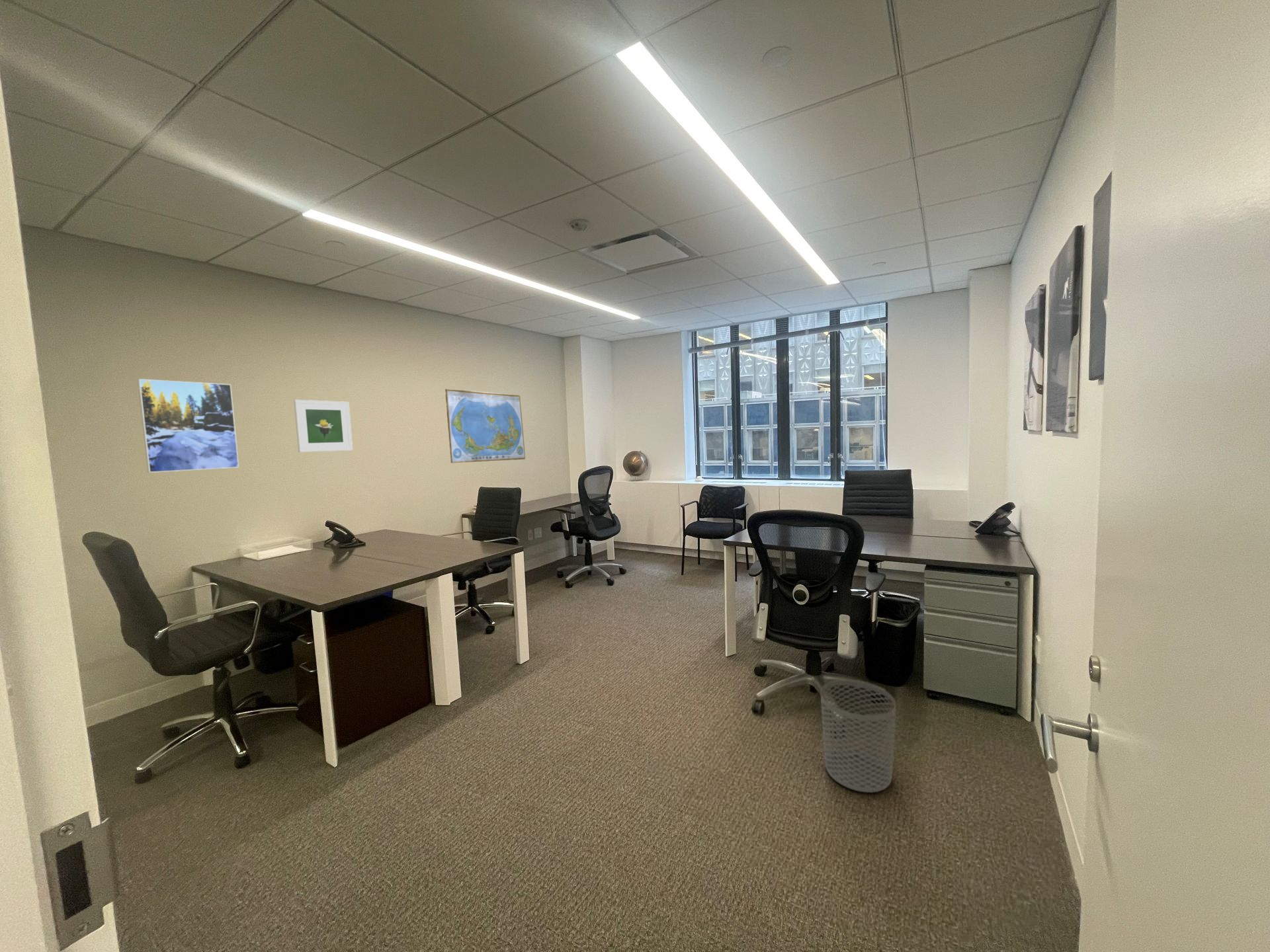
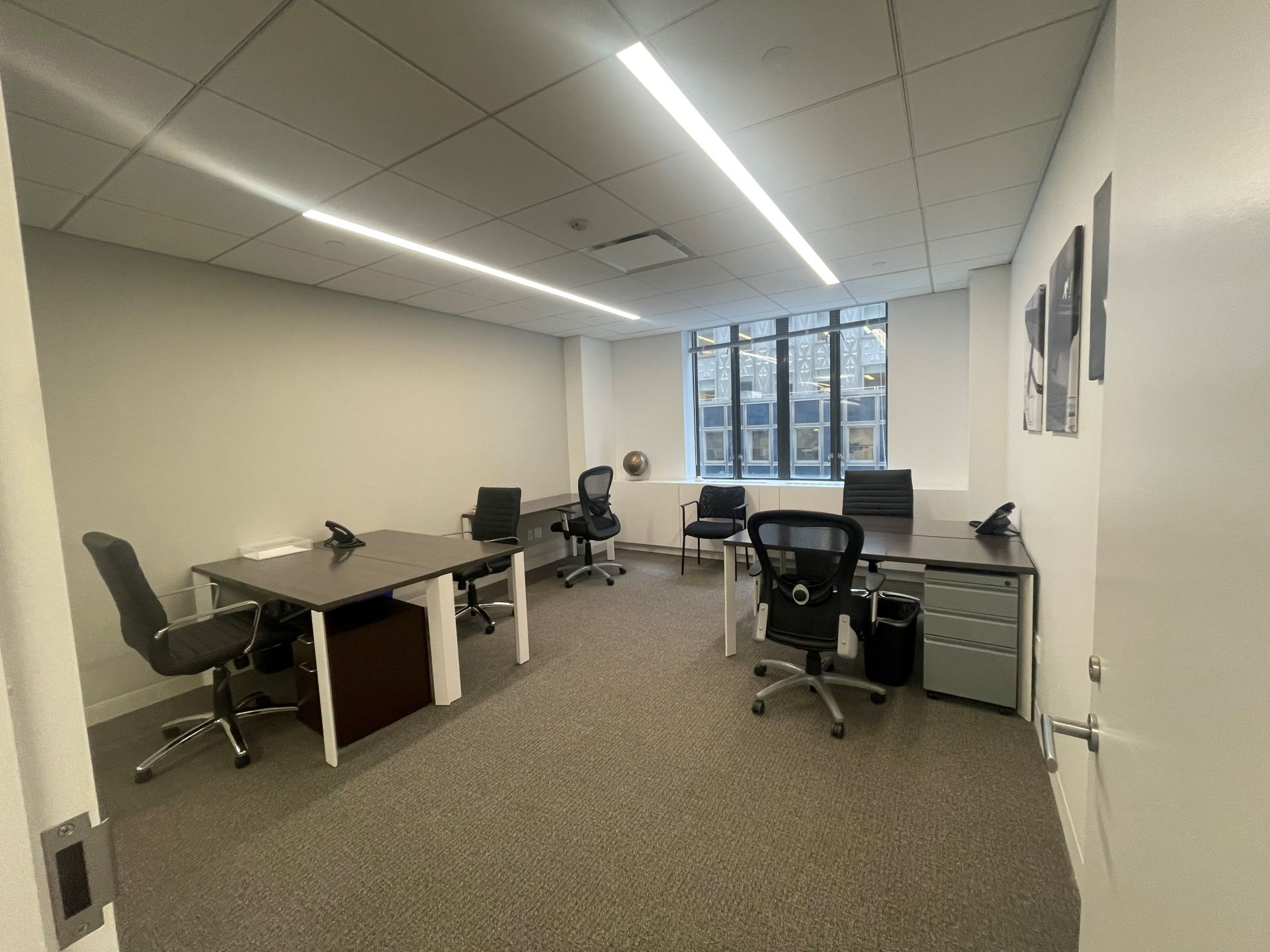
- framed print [137,378,239,473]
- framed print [293,399,353,453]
- world map [445,388,526,463]
- waste bin [820,680,896,793]
